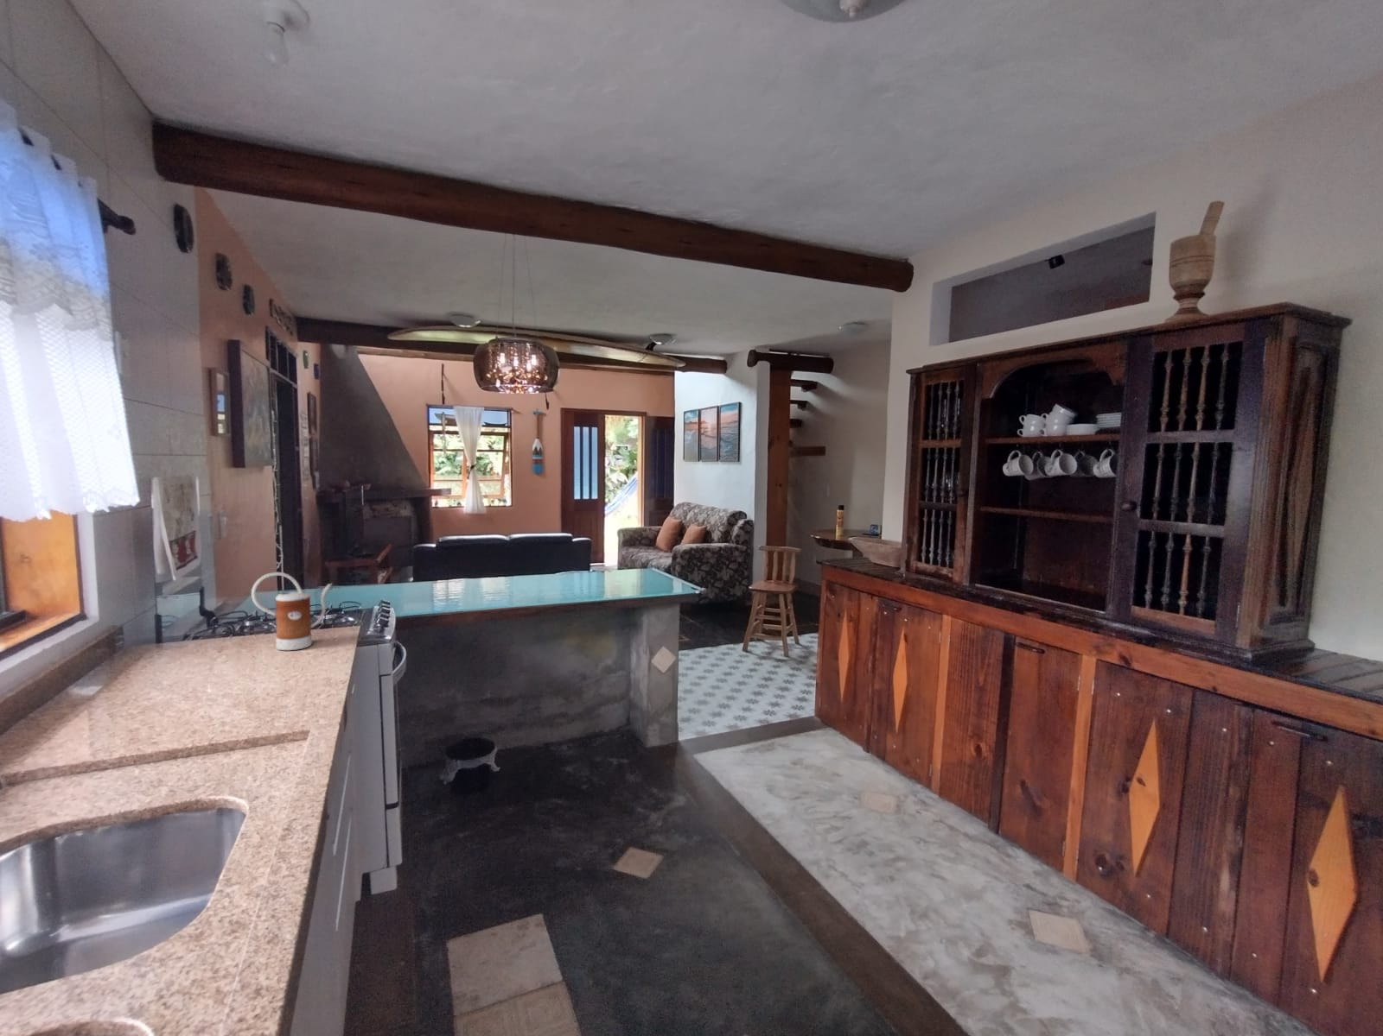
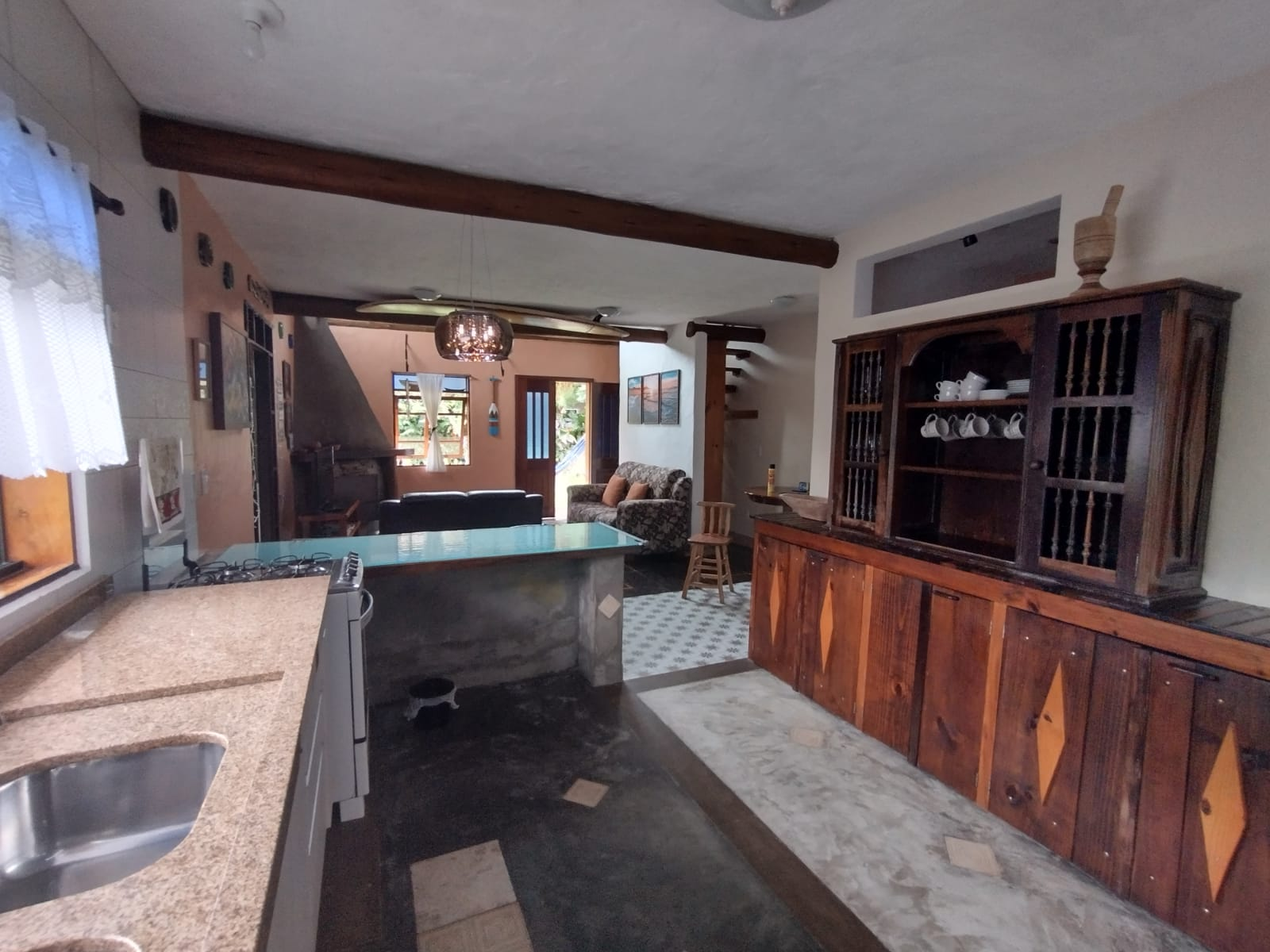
- kettle [250,571,333,651]
